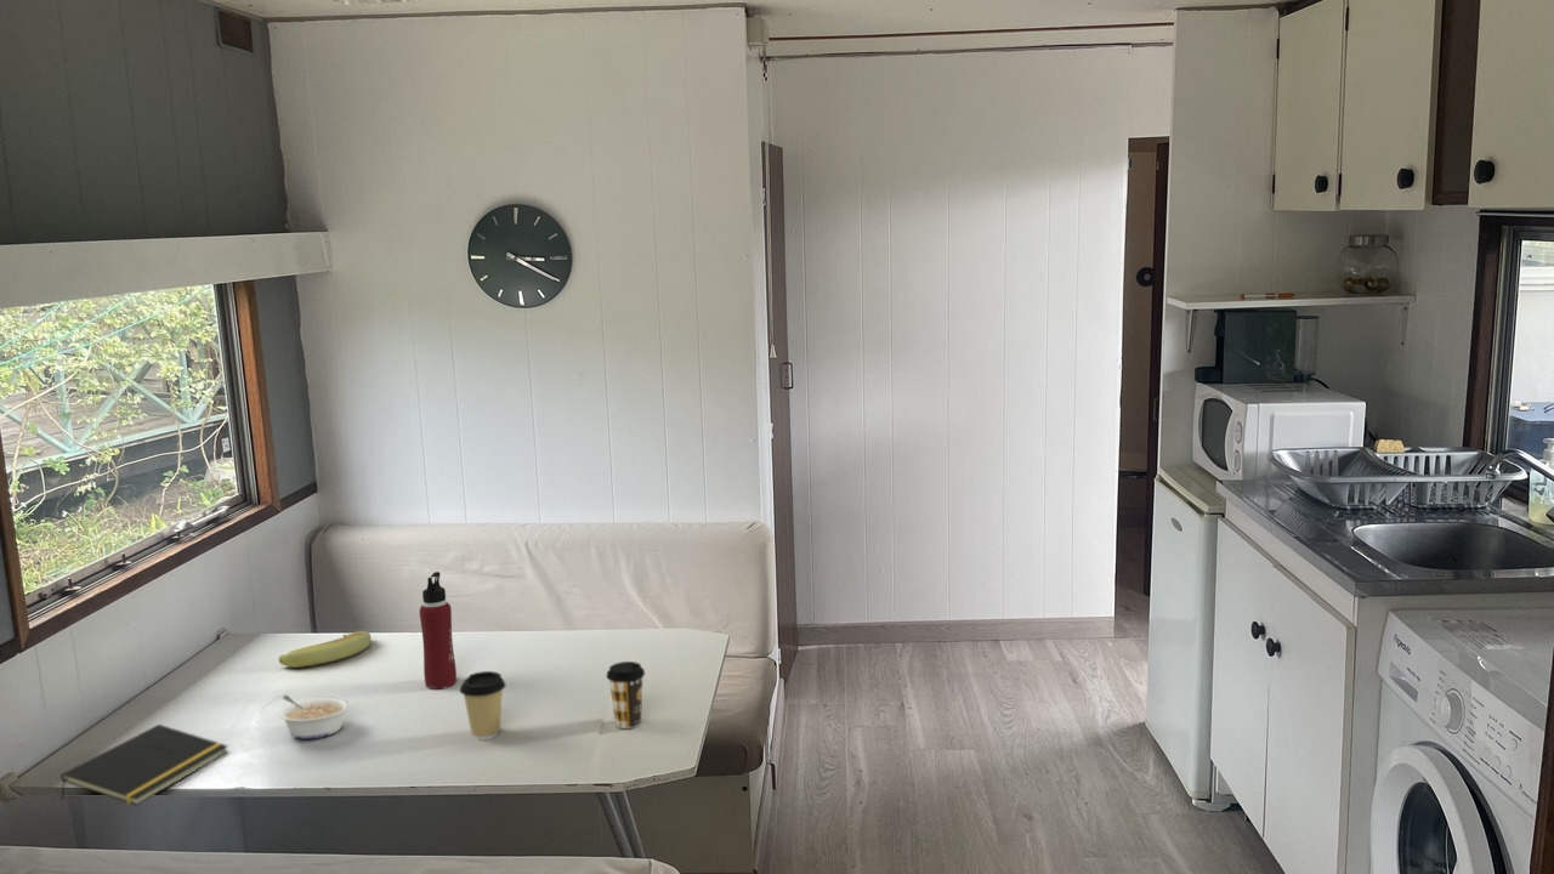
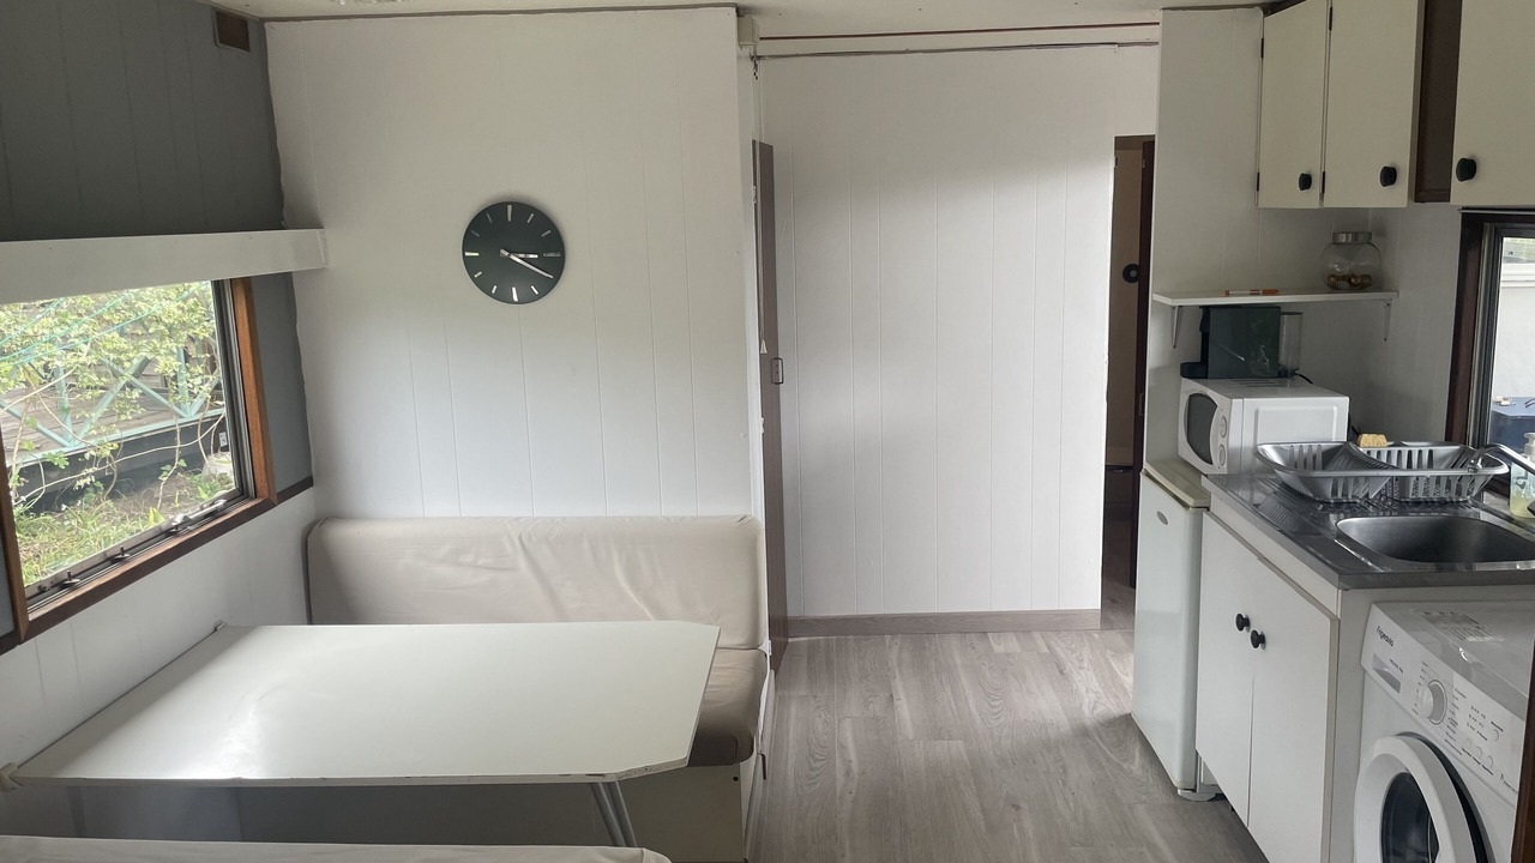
- coffee cup [605,660,646,730]
- banana [278,630,372,669]
- water bottle [419,571,458,689]
- notepad [59,723,229,806]
- coffee cup [458,670,507,740]
- legume [277,694,352,740]
